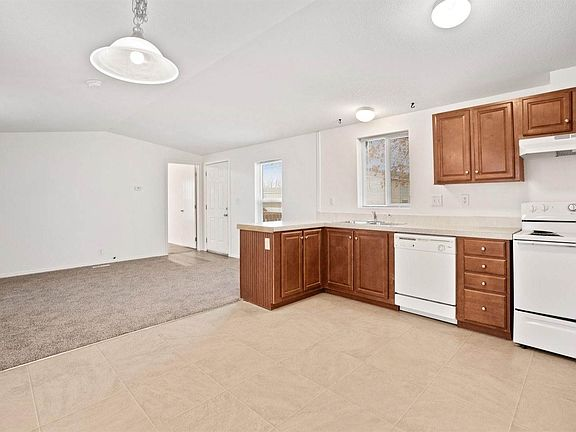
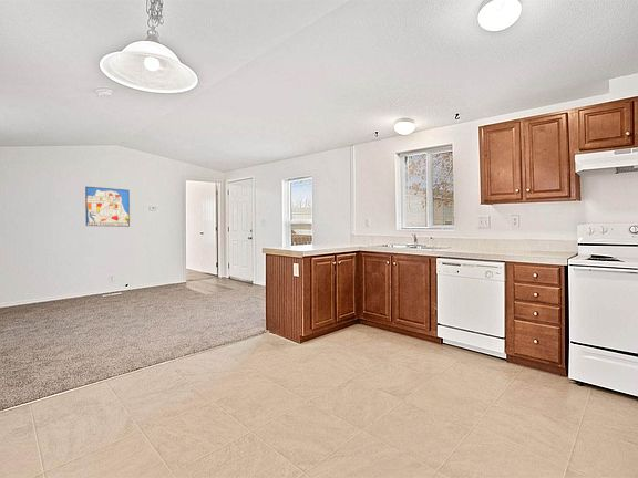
+ wall art [84,186,131,228]
